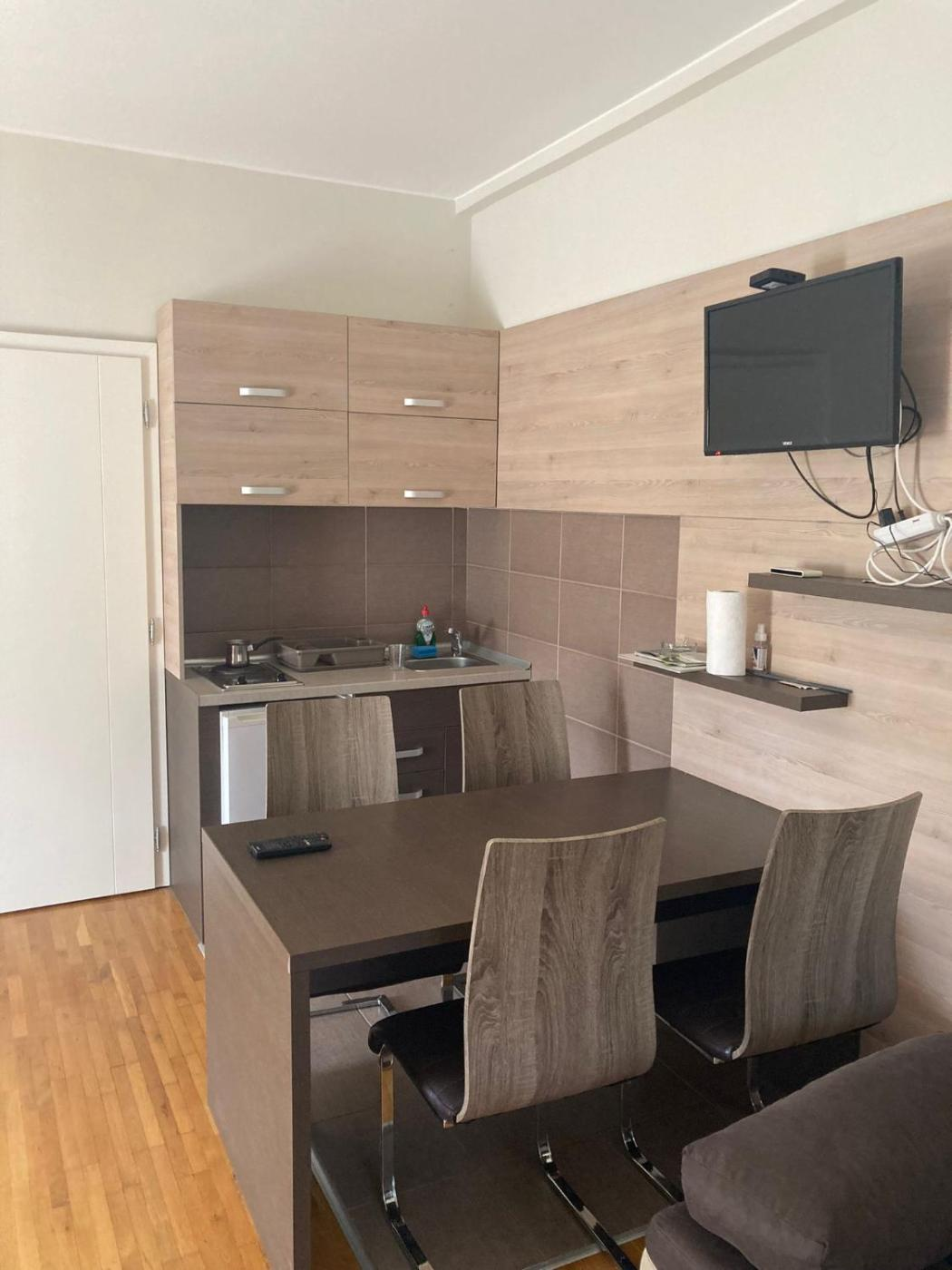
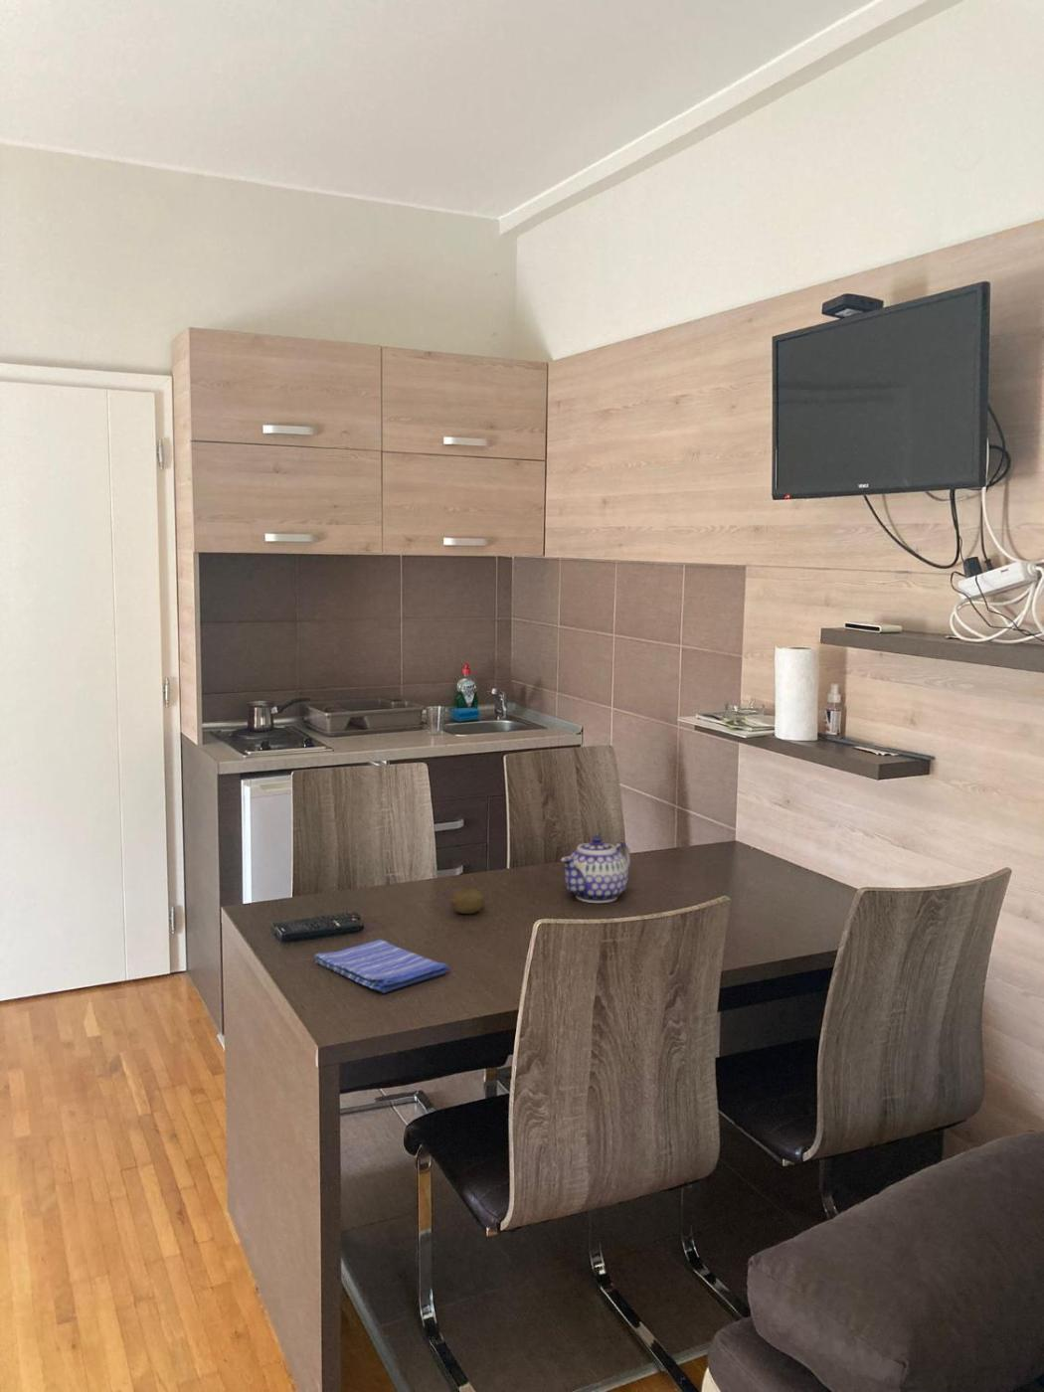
+ dish towel [315,938,450,993]
+ teapot [559,835,632,904]
+ fruit [450,886,486,915]
